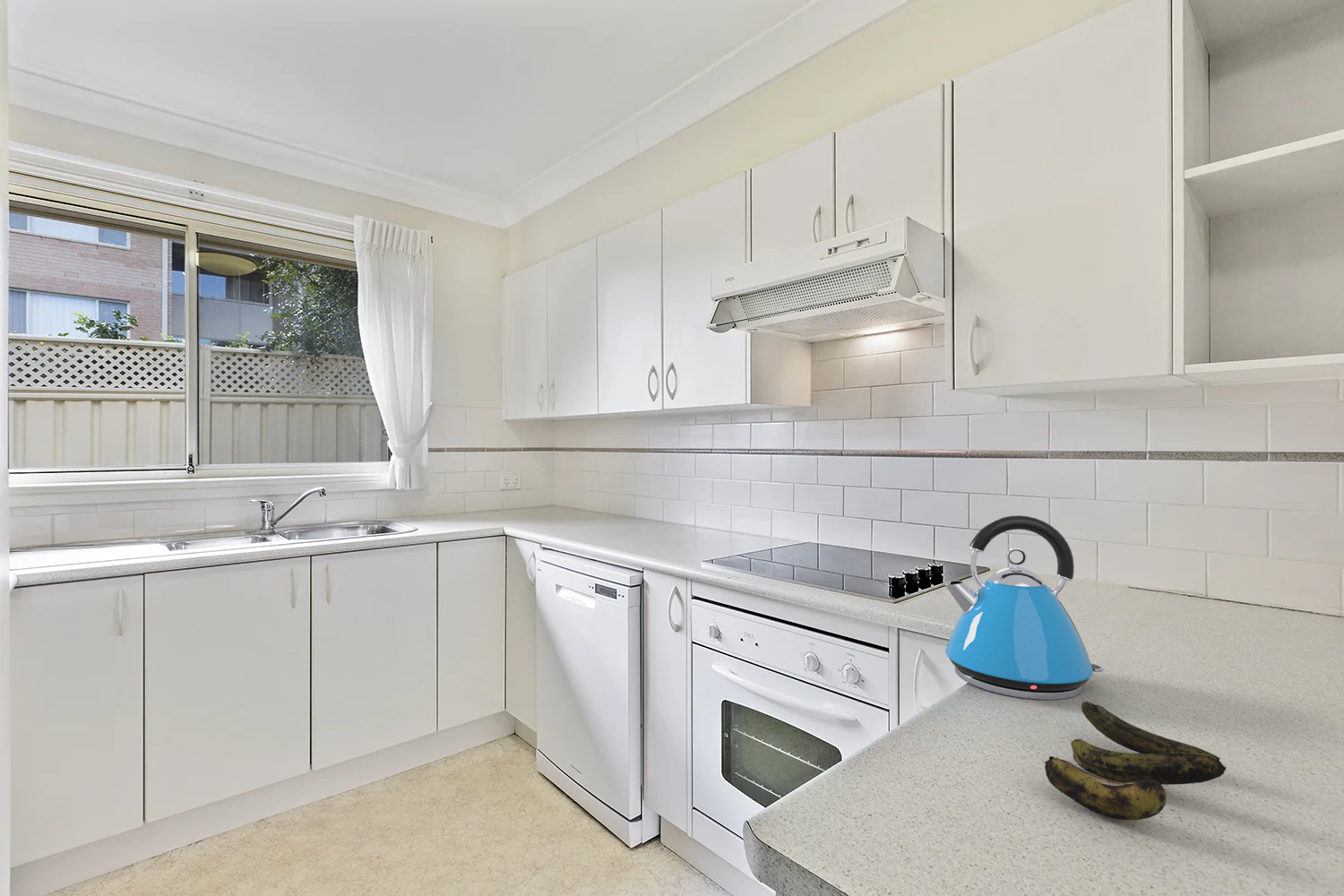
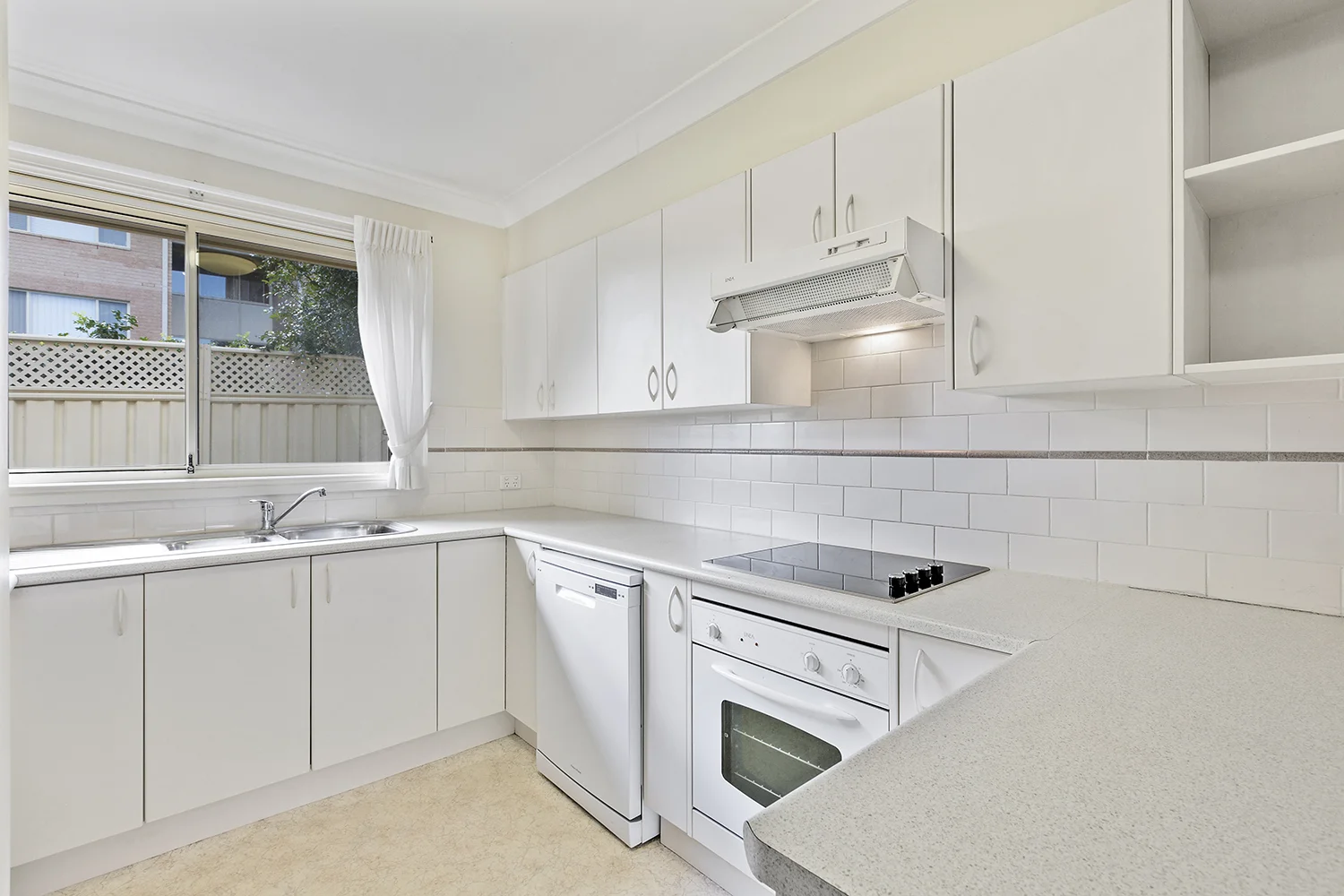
- kettle [943,514,1104,701]
- banana [1043,701,1227,822]
